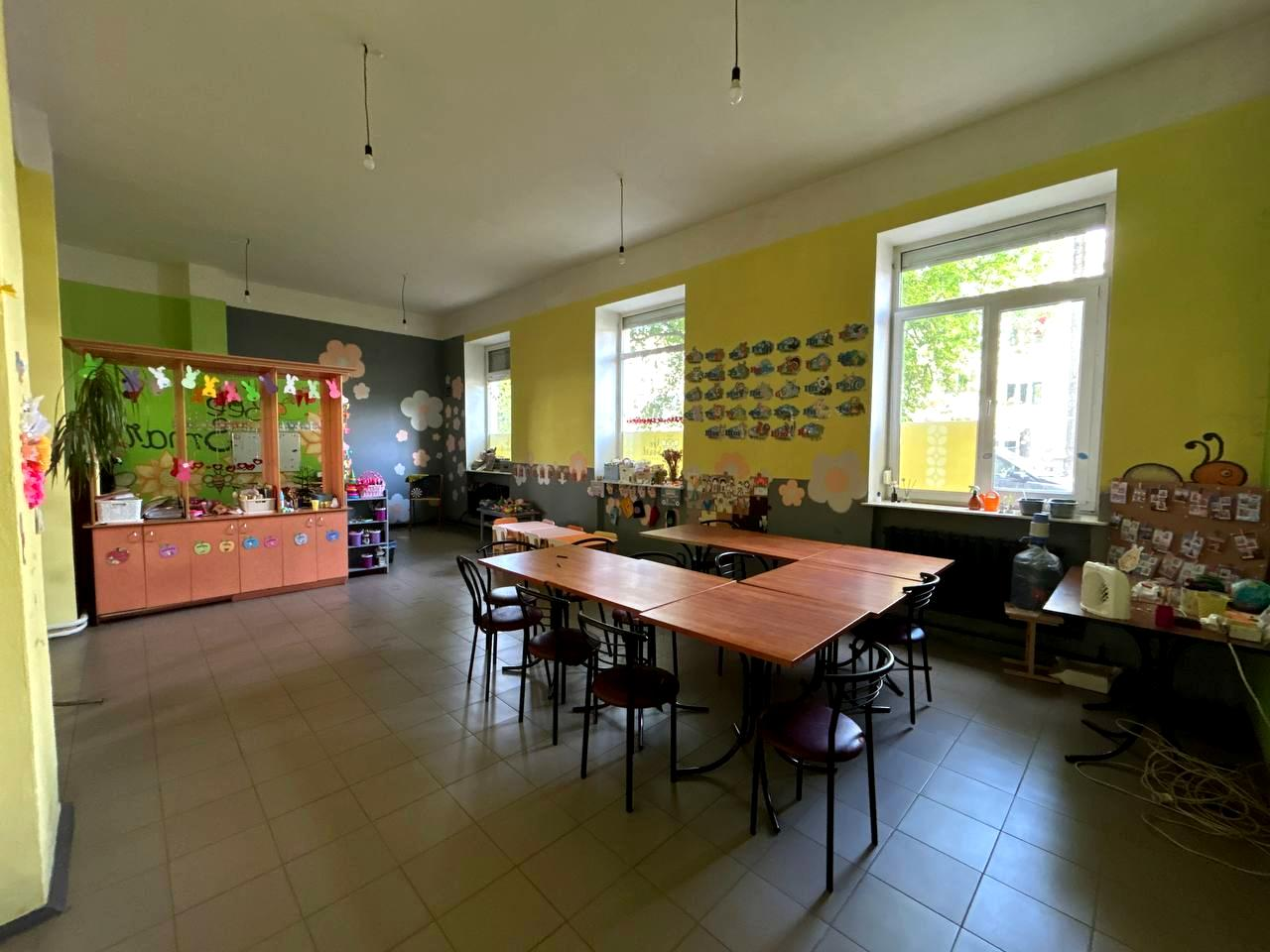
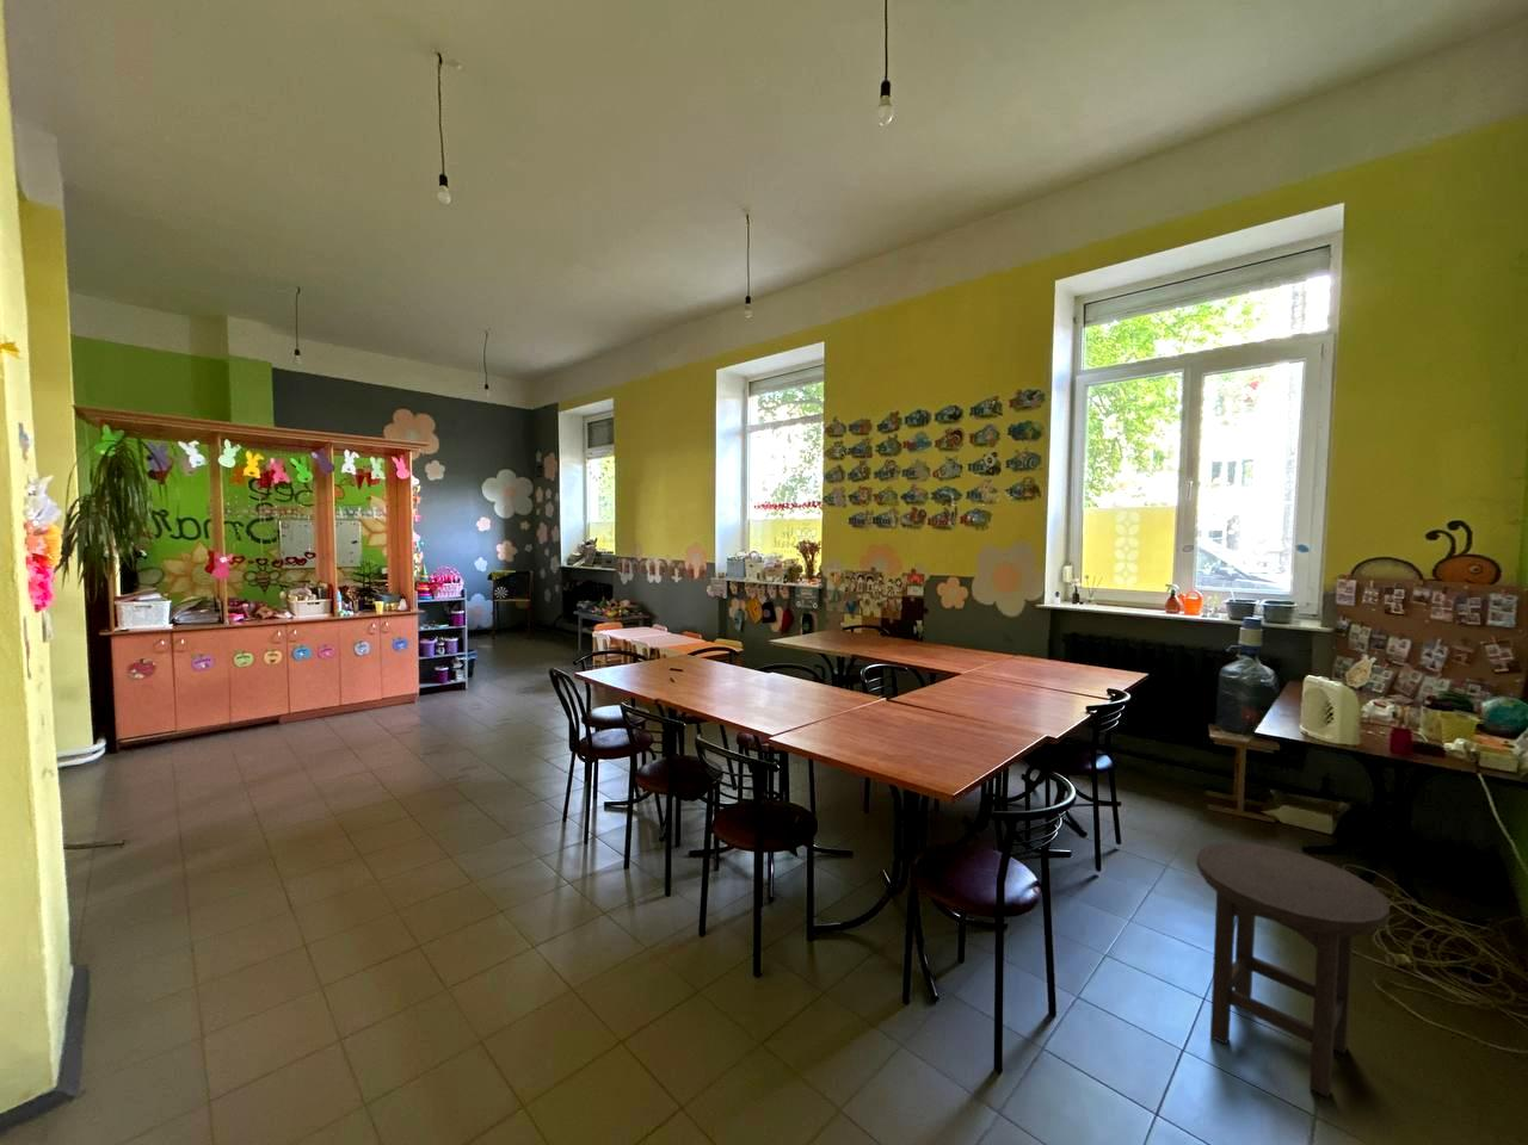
+ stool [1195,841,1391,1099]
